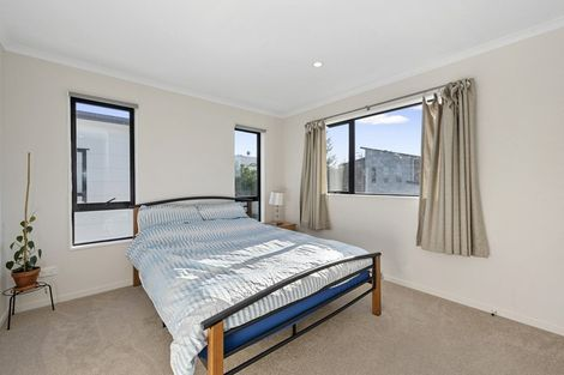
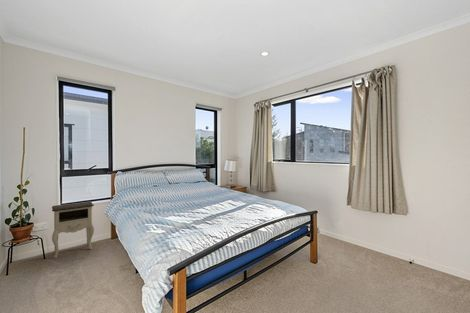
+ nightstand [51,200,95,259]
